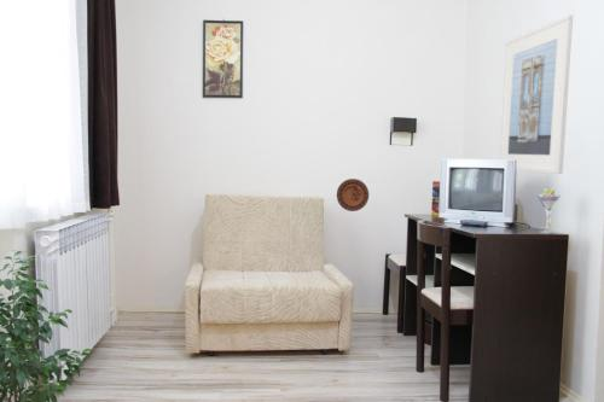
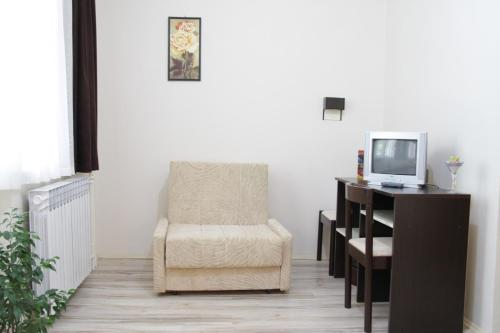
- decorative plate [336,177,370,212]
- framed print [499,13,574,175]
